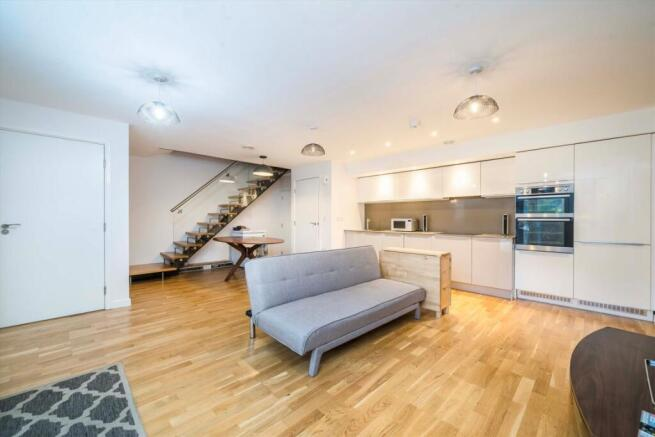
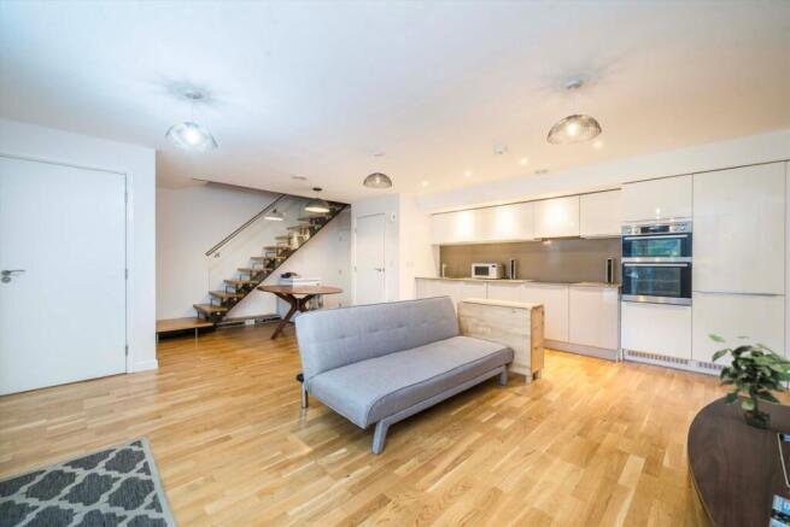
+ potted plant [707,333,790,429]
